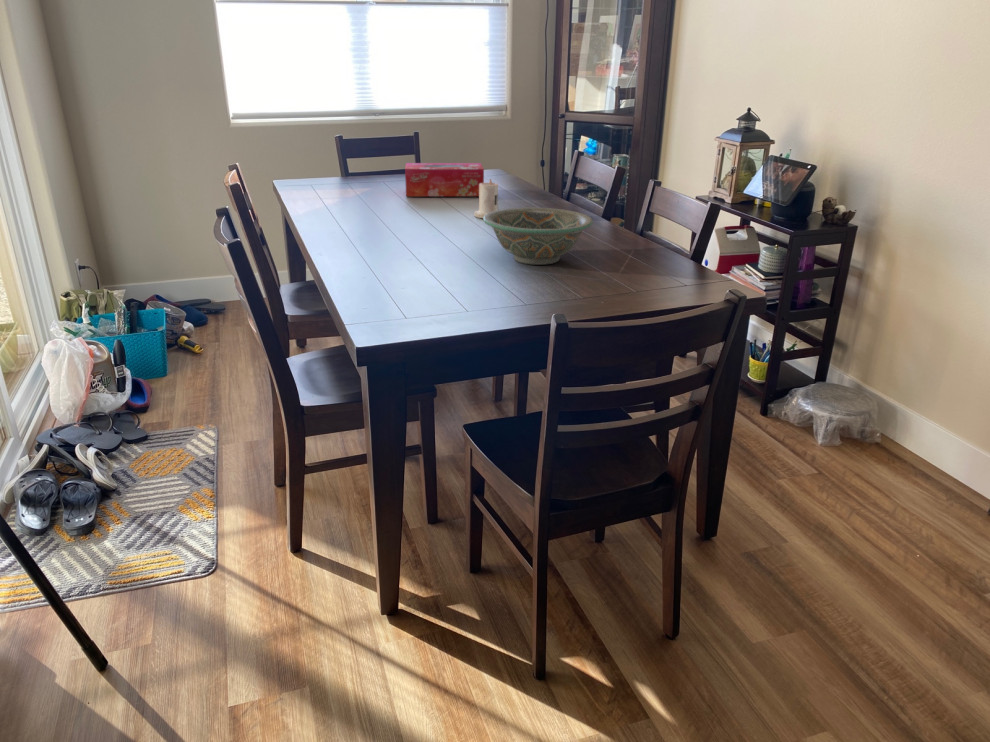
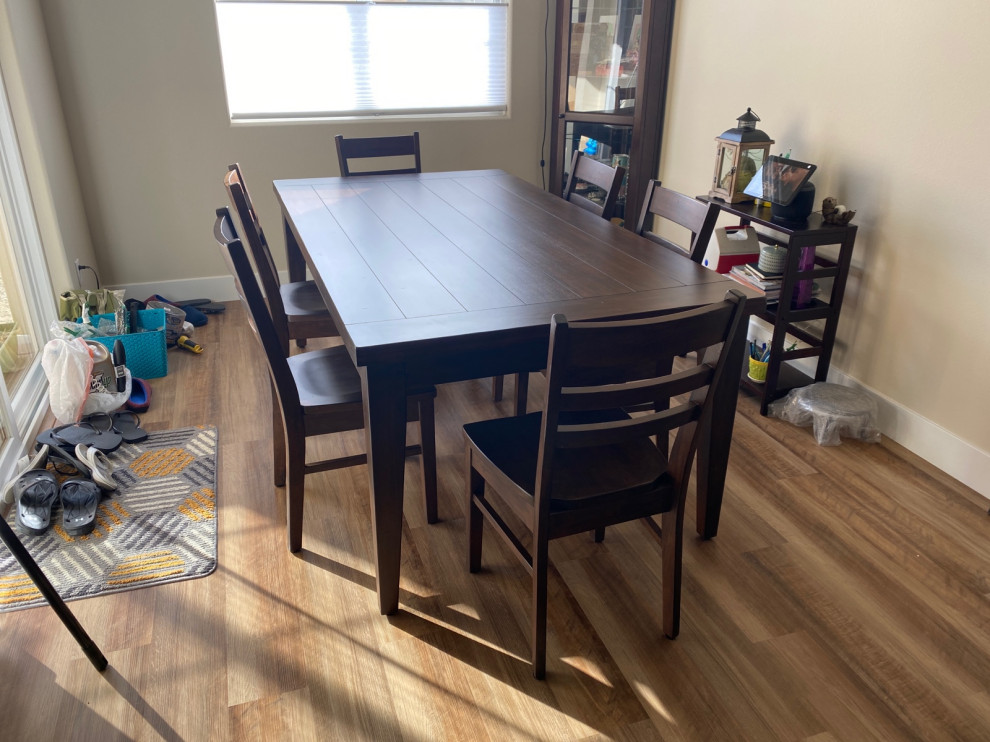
- candle [473,178,499,219]
- decorative bowl [482,207,594,266]
- tissue box [404,162,485,197]
